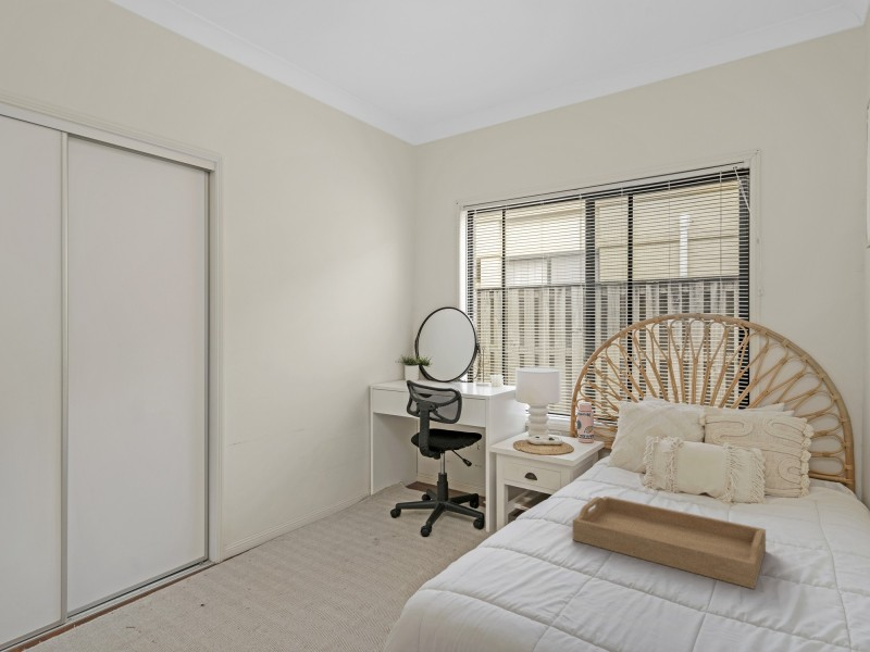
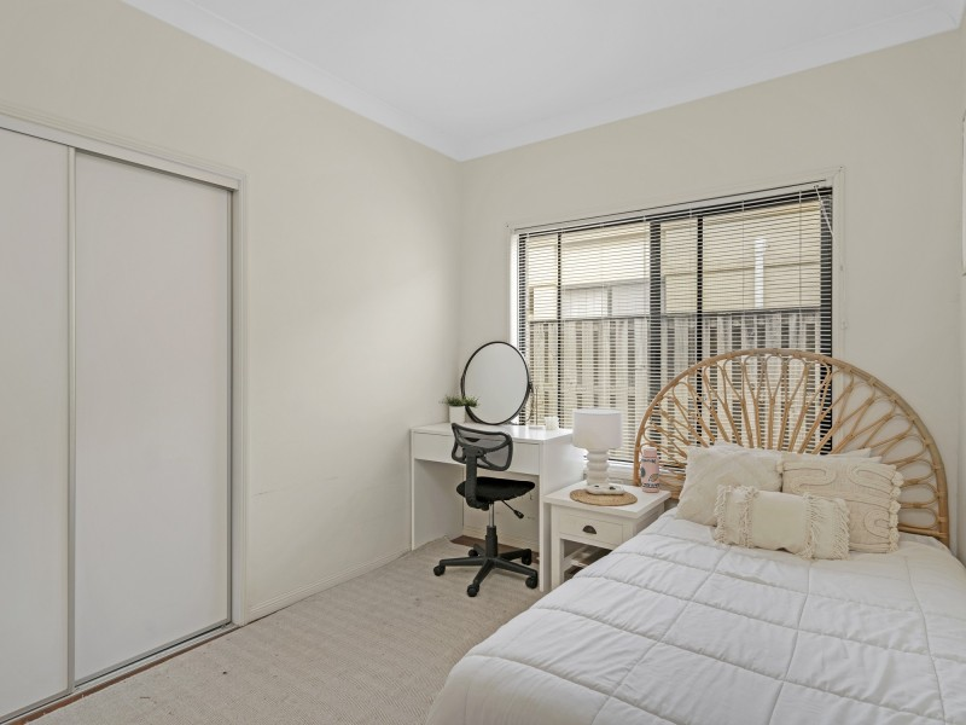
- serving tray [572,494,767,590]
